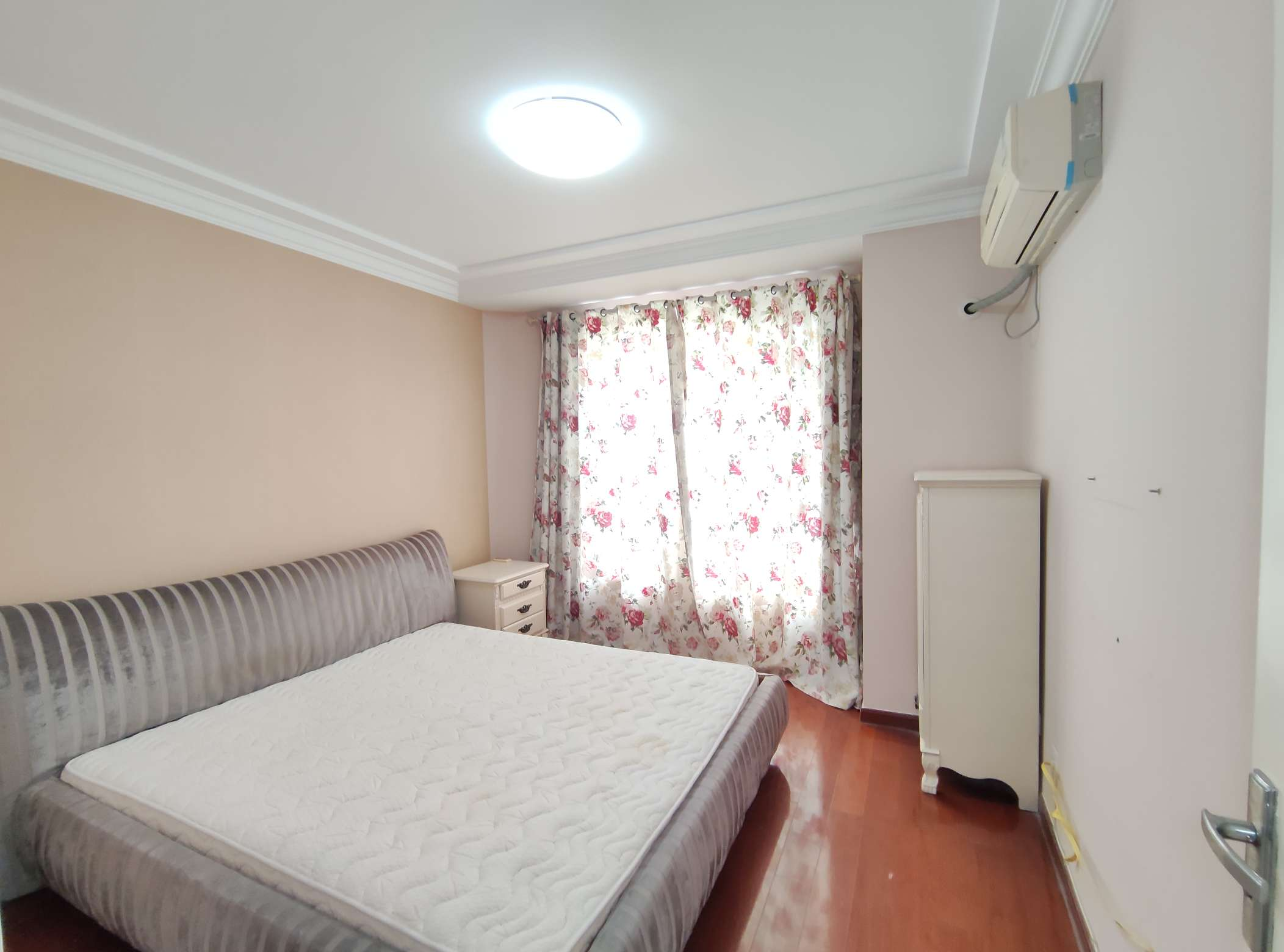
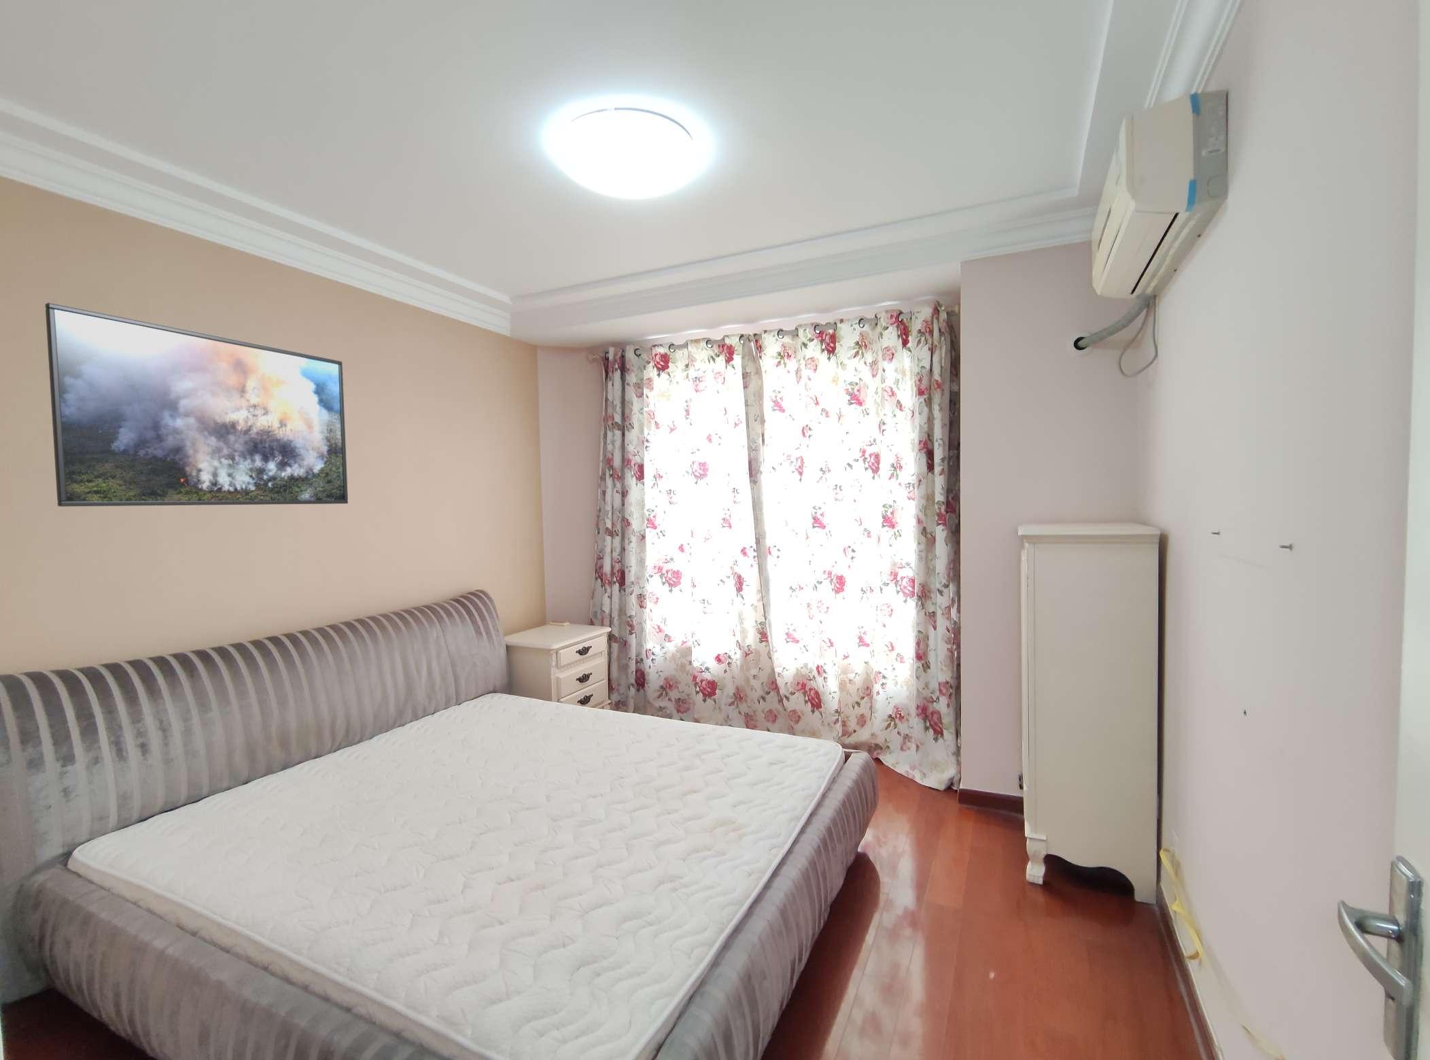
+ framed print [45,303,349,507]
